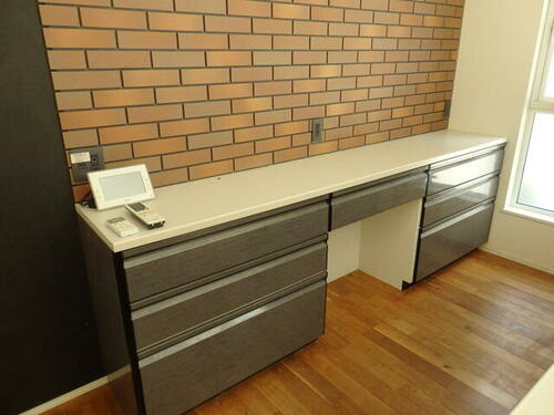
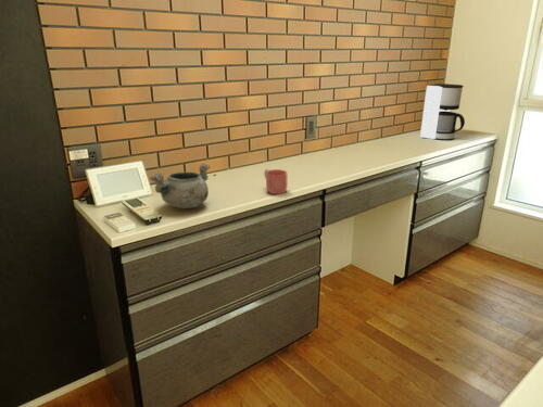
+ coffee maker [419,82,466,141]
+ decorative bowl [149,163,211,209]
+ mug [264,168,288,195]
